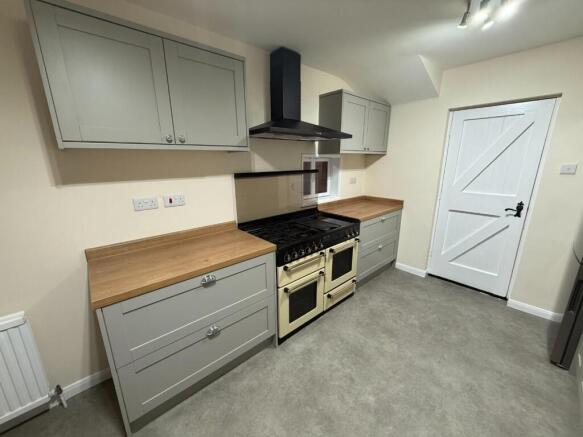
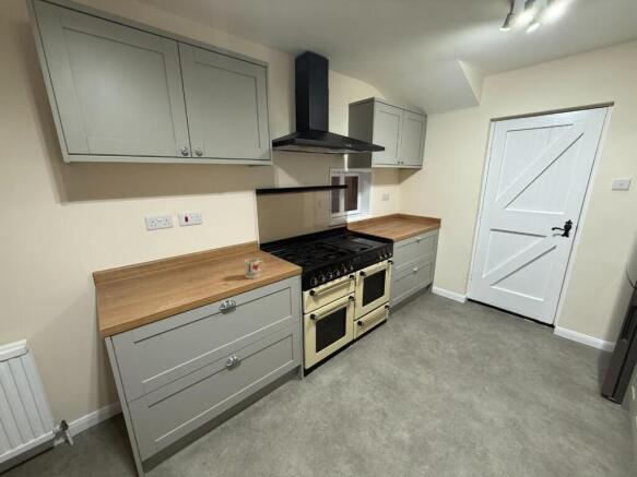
+ mug [244,258,264,279]
